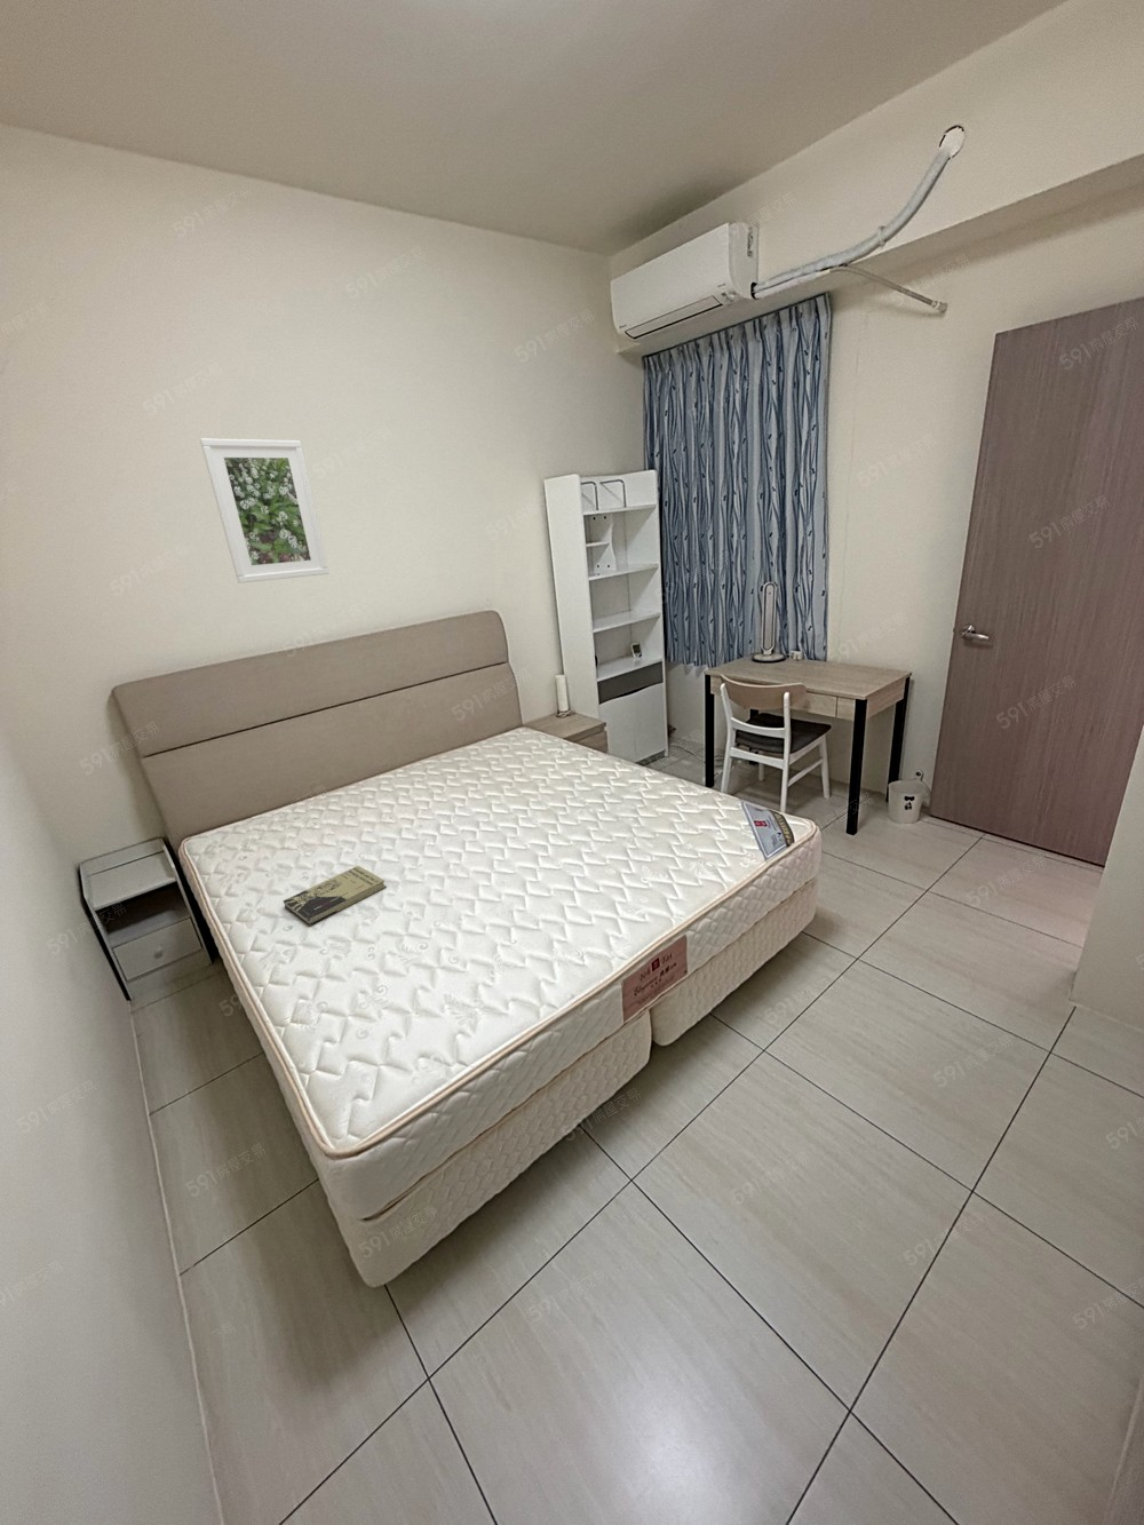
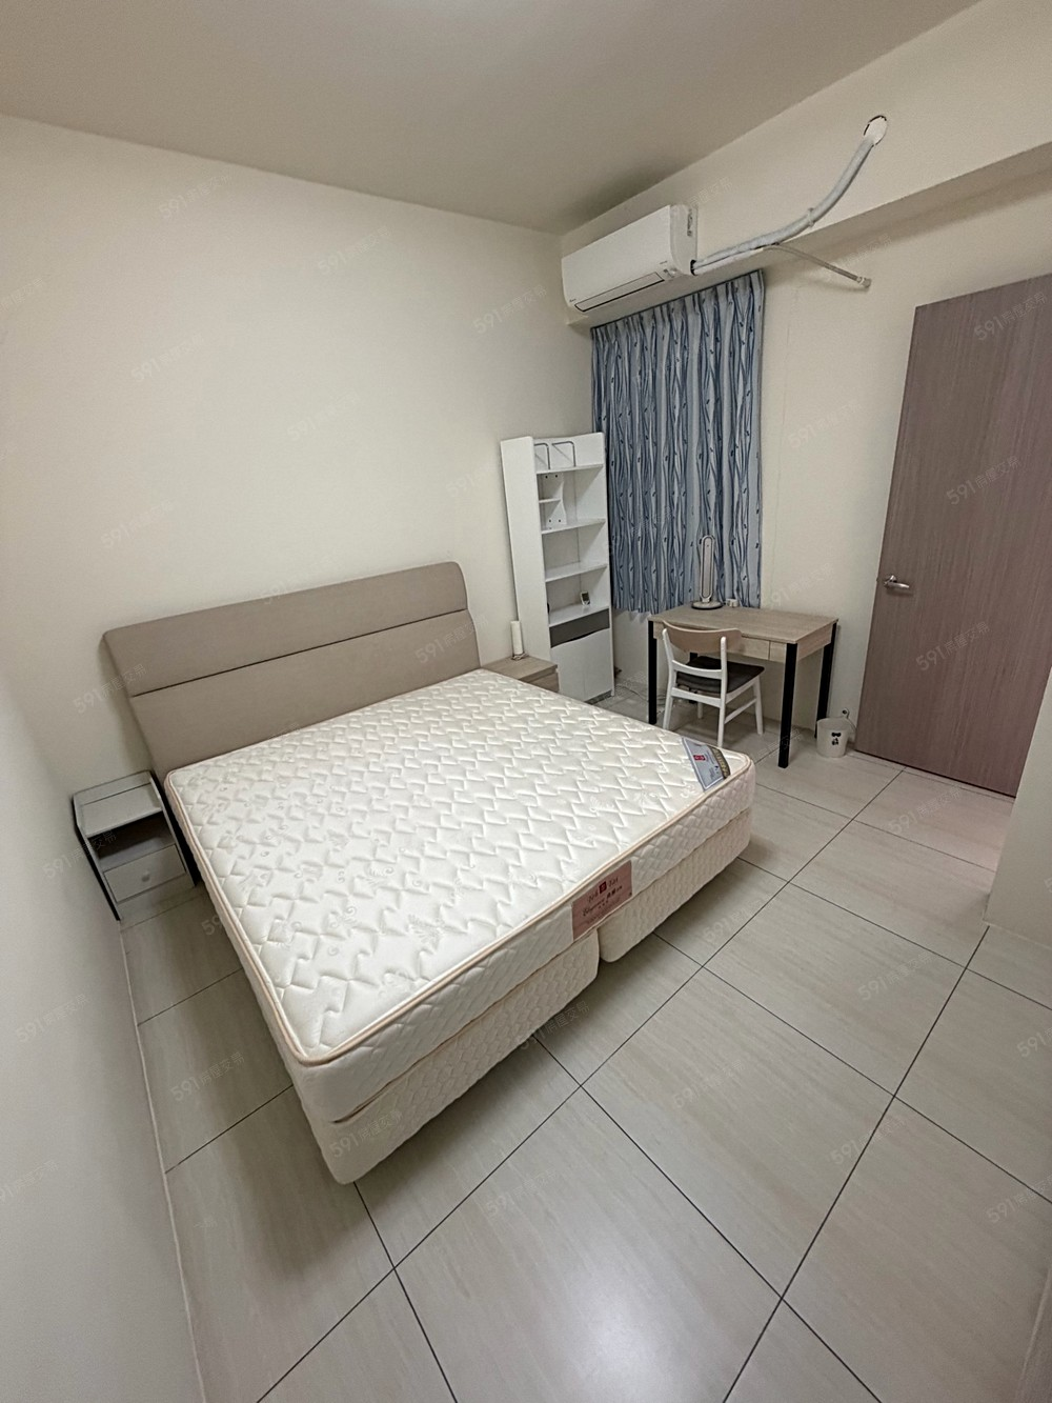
- book [282,865,387,927]
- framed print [199,437,330,584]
